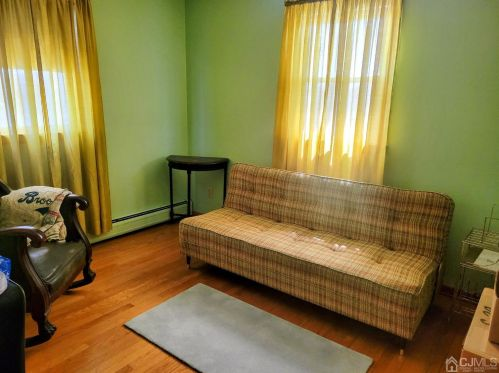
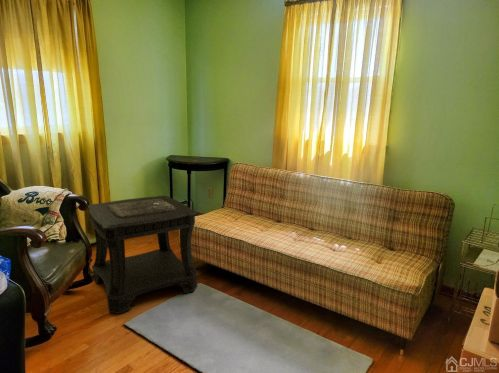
+ side table [86,195,199,315]
